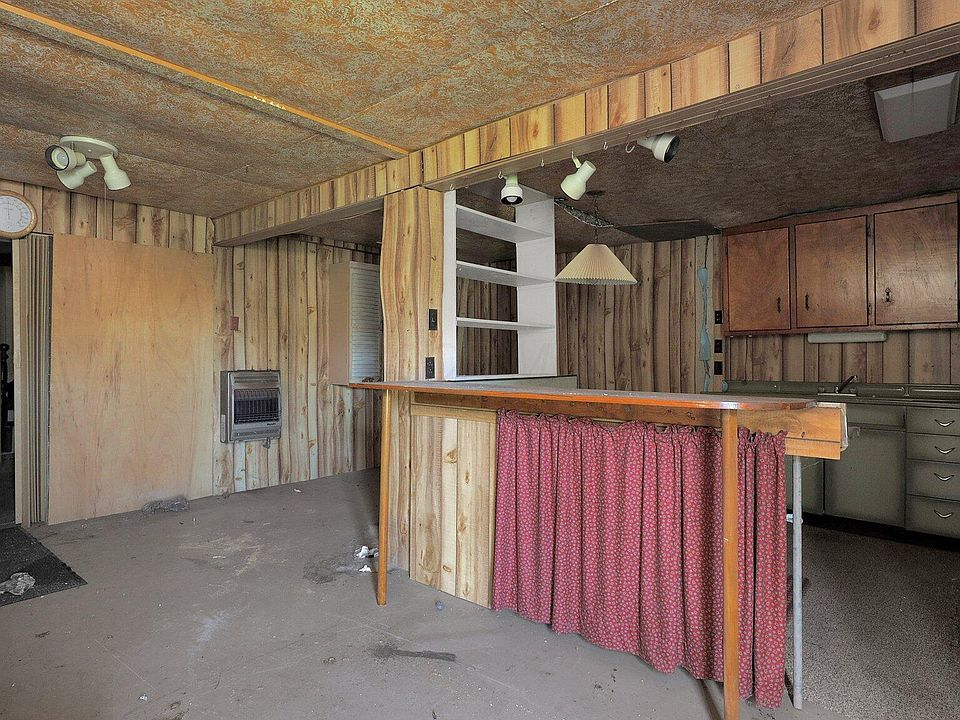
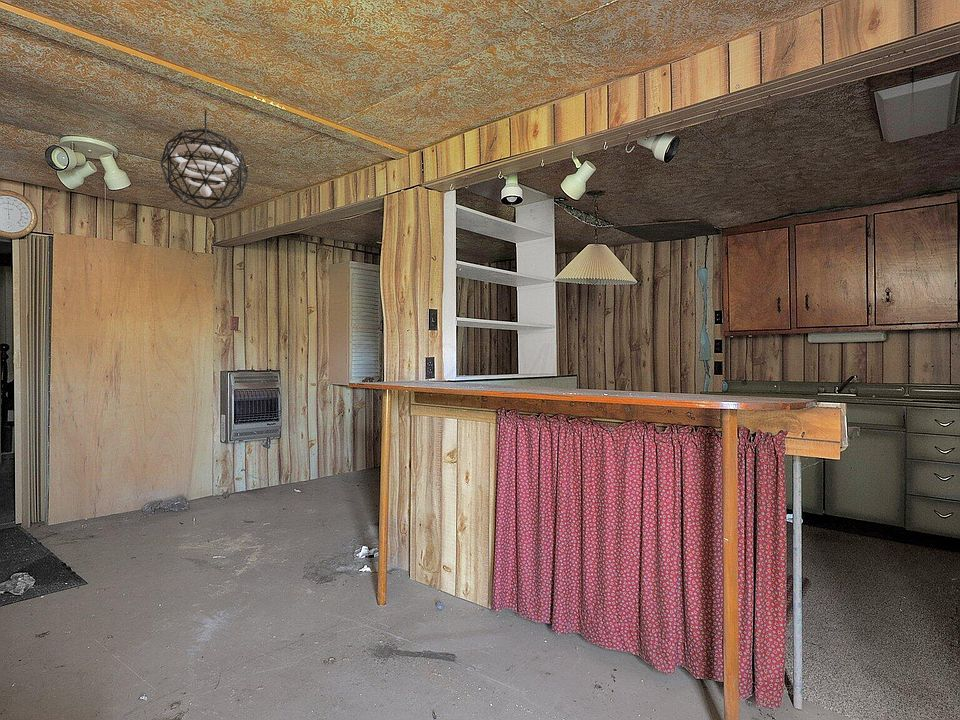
+ pendant light [159,109,249,210]
